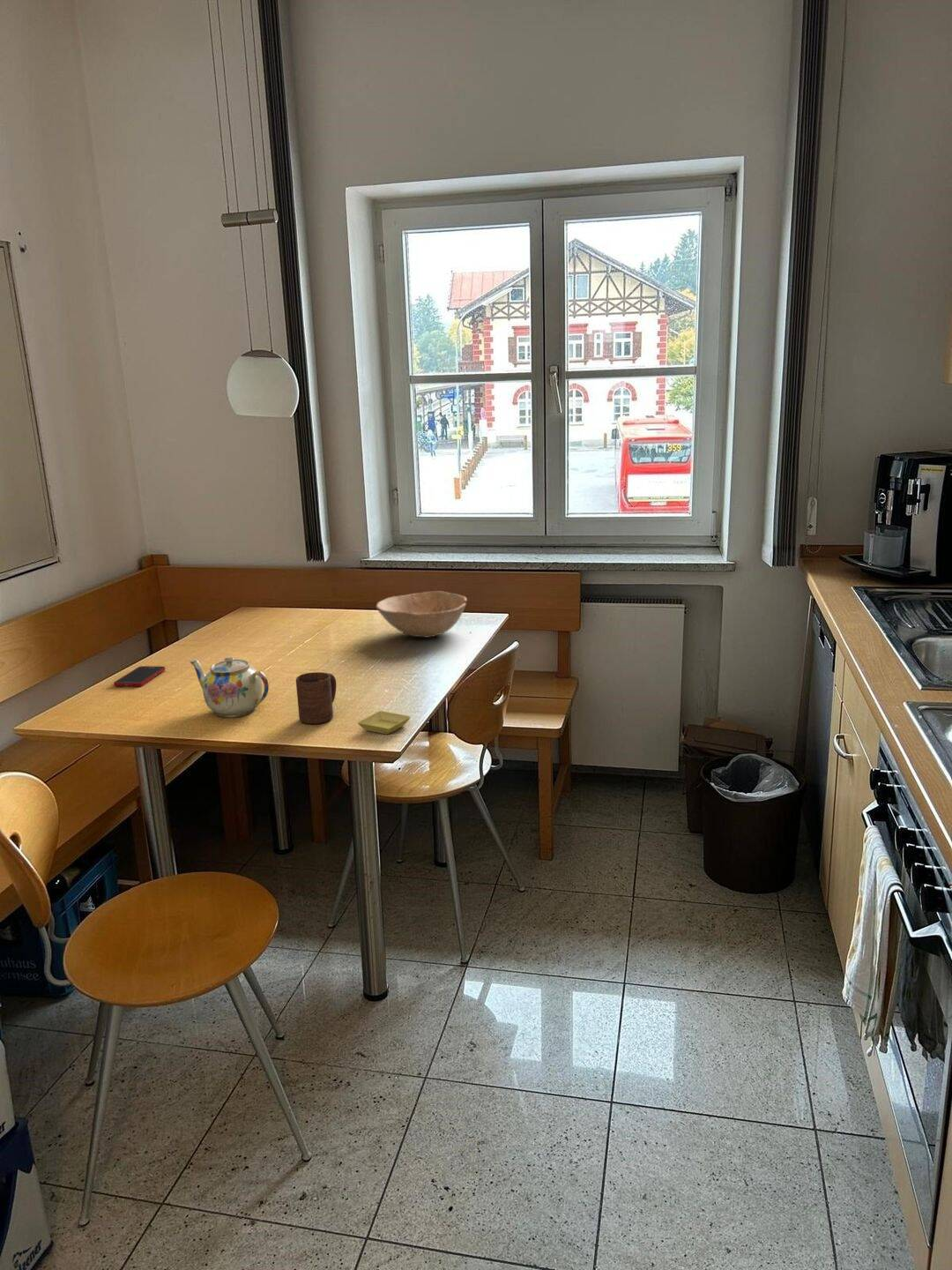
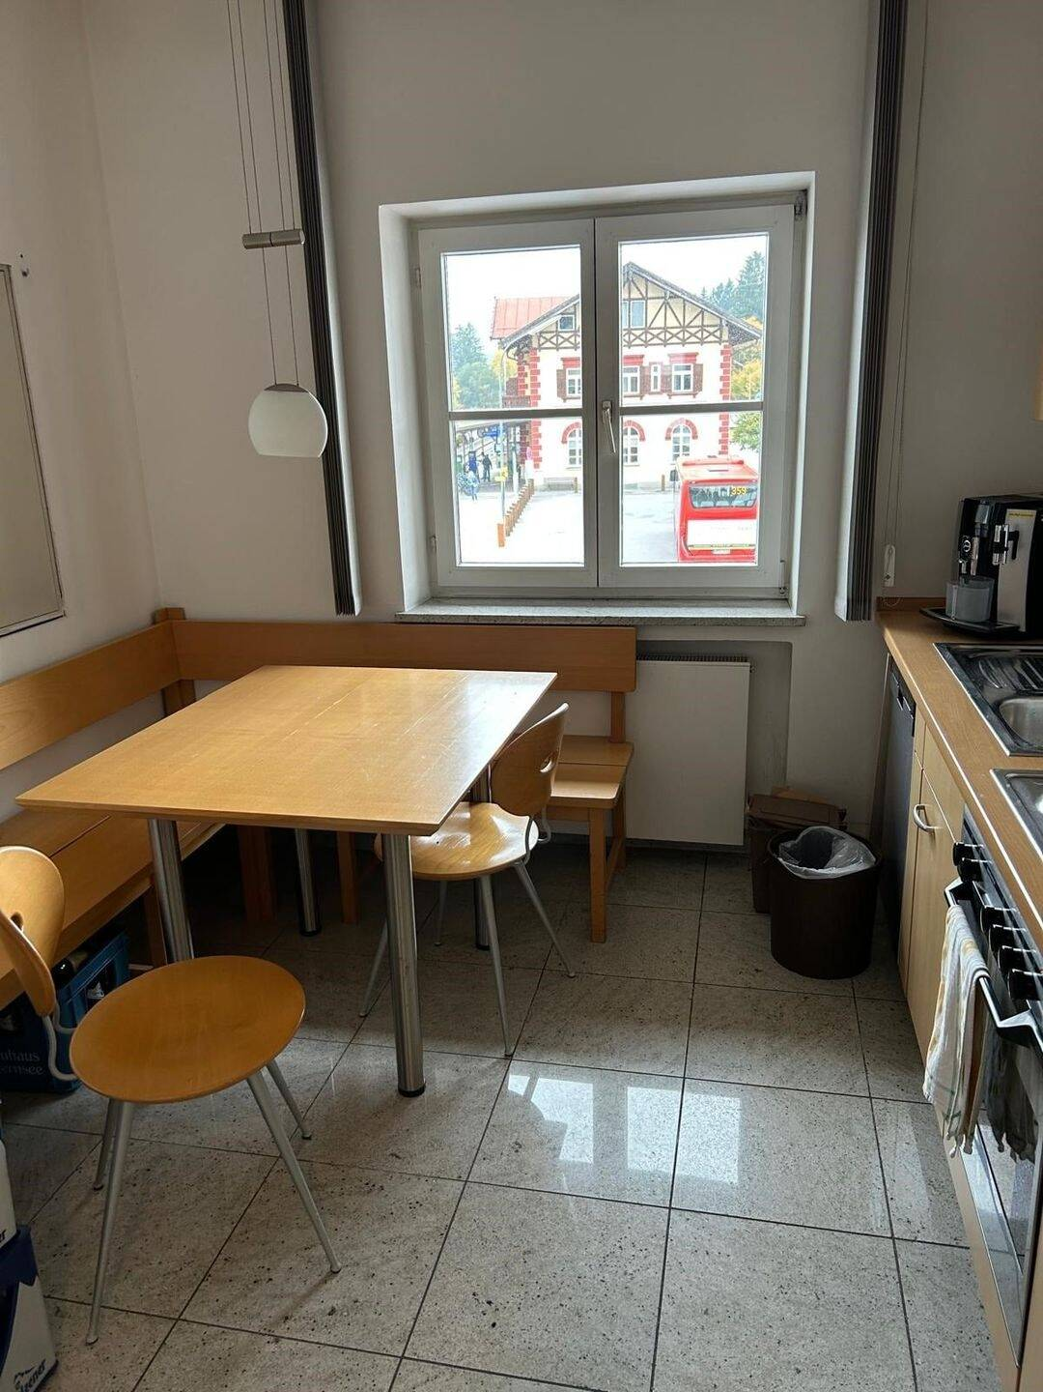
- cell phone [113,665,166,687]
- teapot [189,656,270,718]
- saucer [357,710,411,735]
- bowl [375,590,468,639]
- cup [295,671,337,725]
